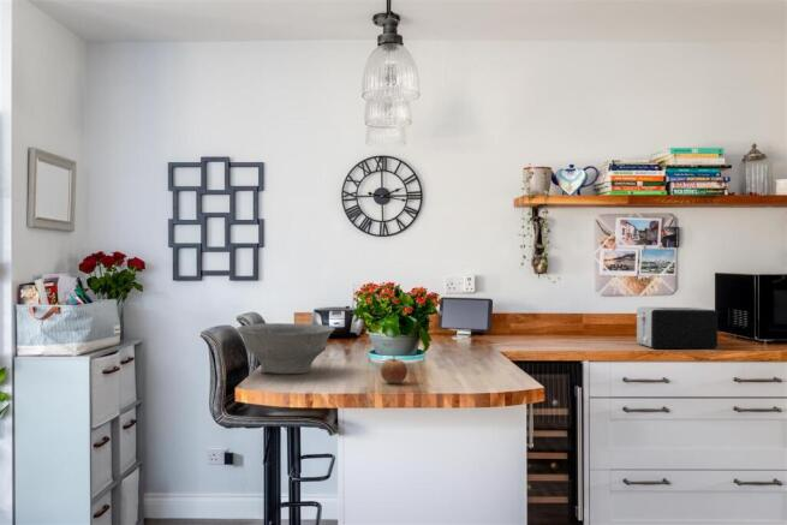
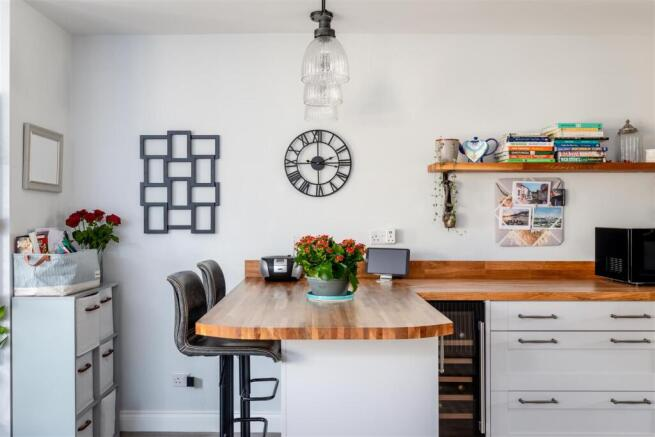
- bowl [235,322,336,375]
- toaster [636,306,719,350]
- apple [380,354,409,384]
